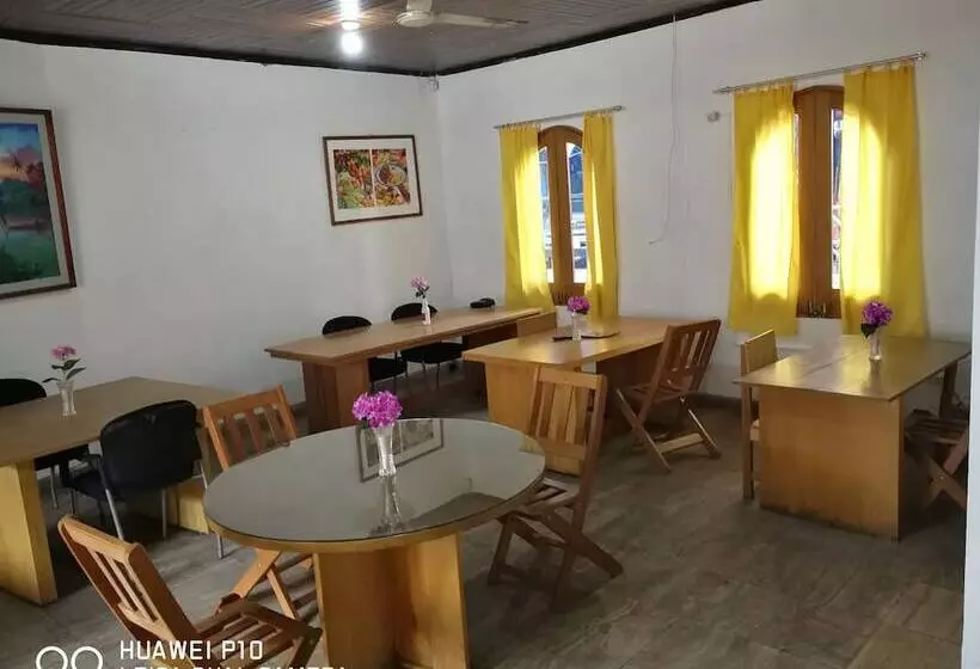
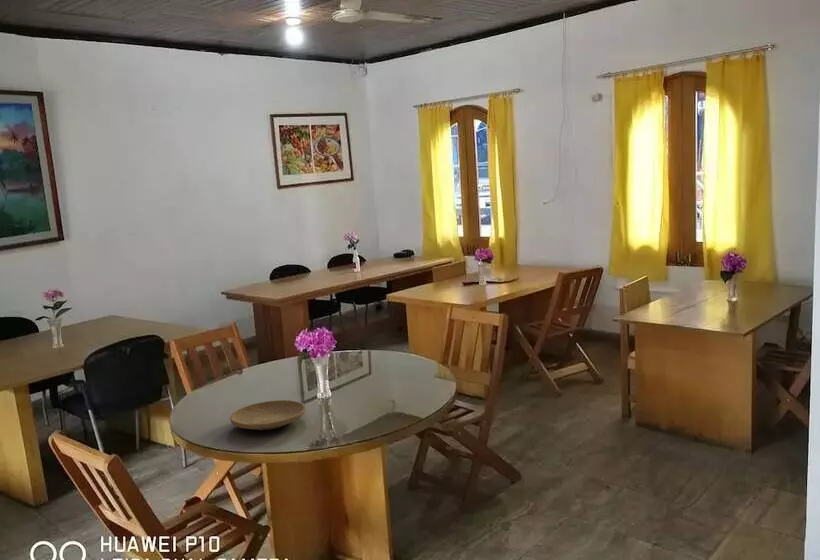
+ plate [229,399,307,431]
